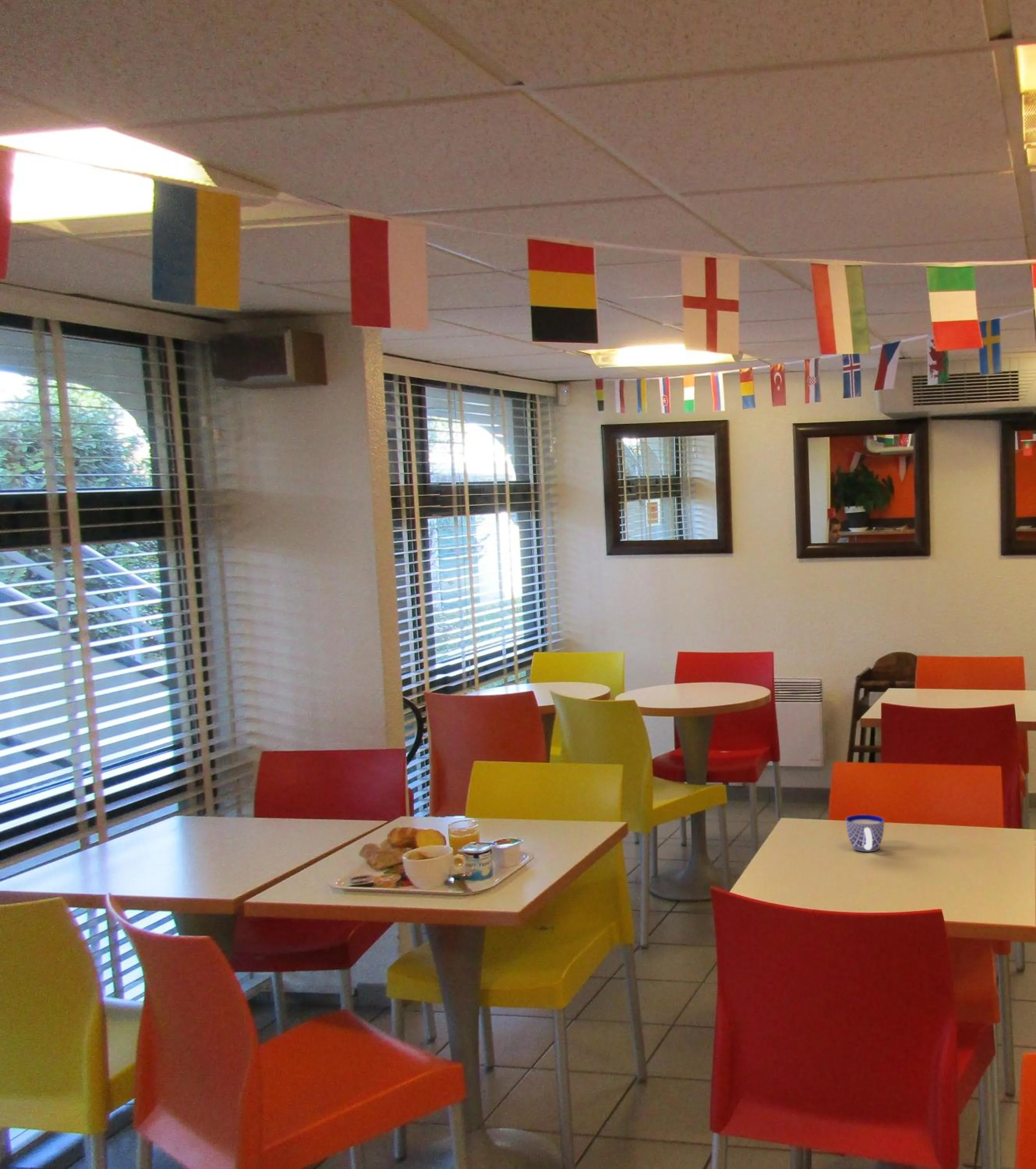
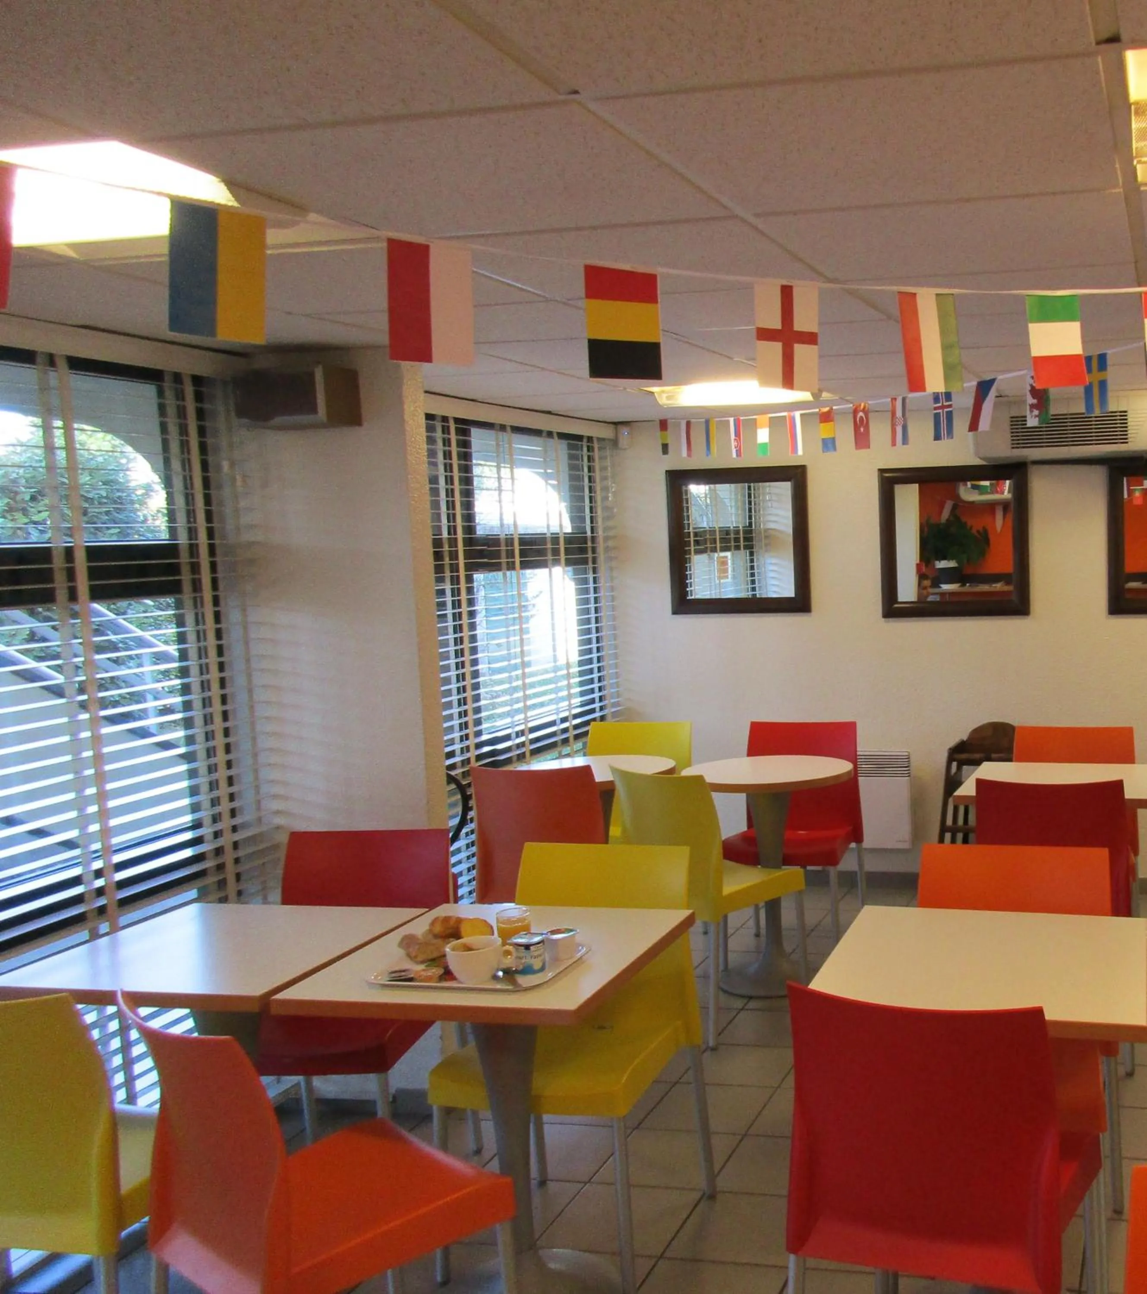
- cup [845,814,884,852]
